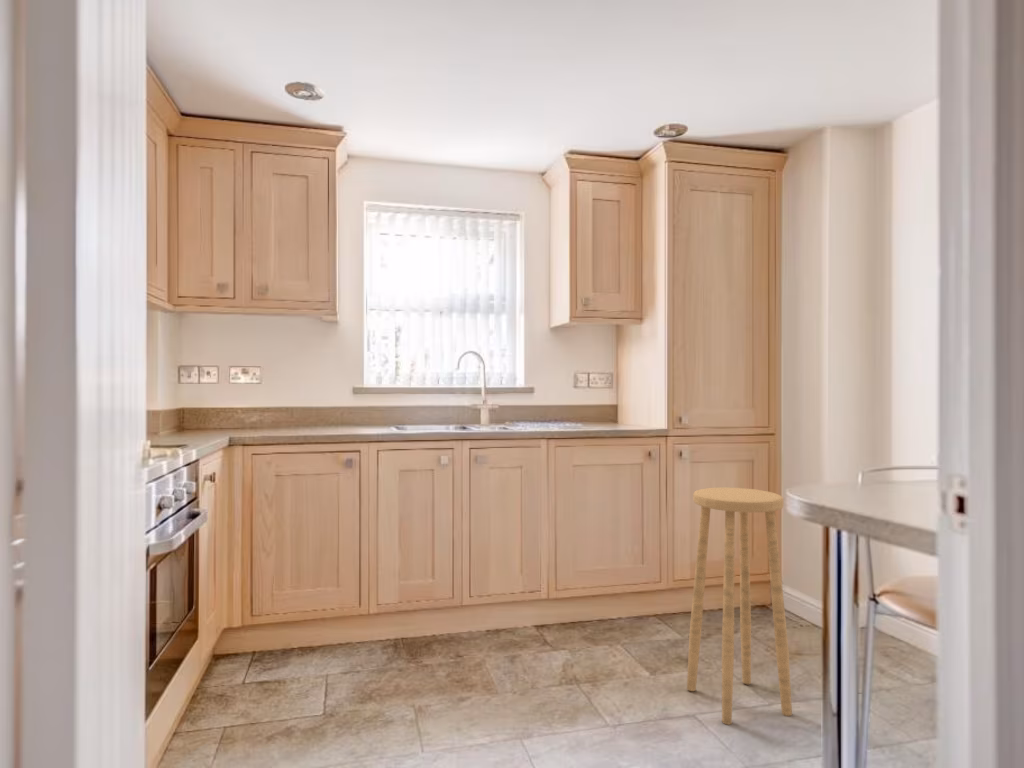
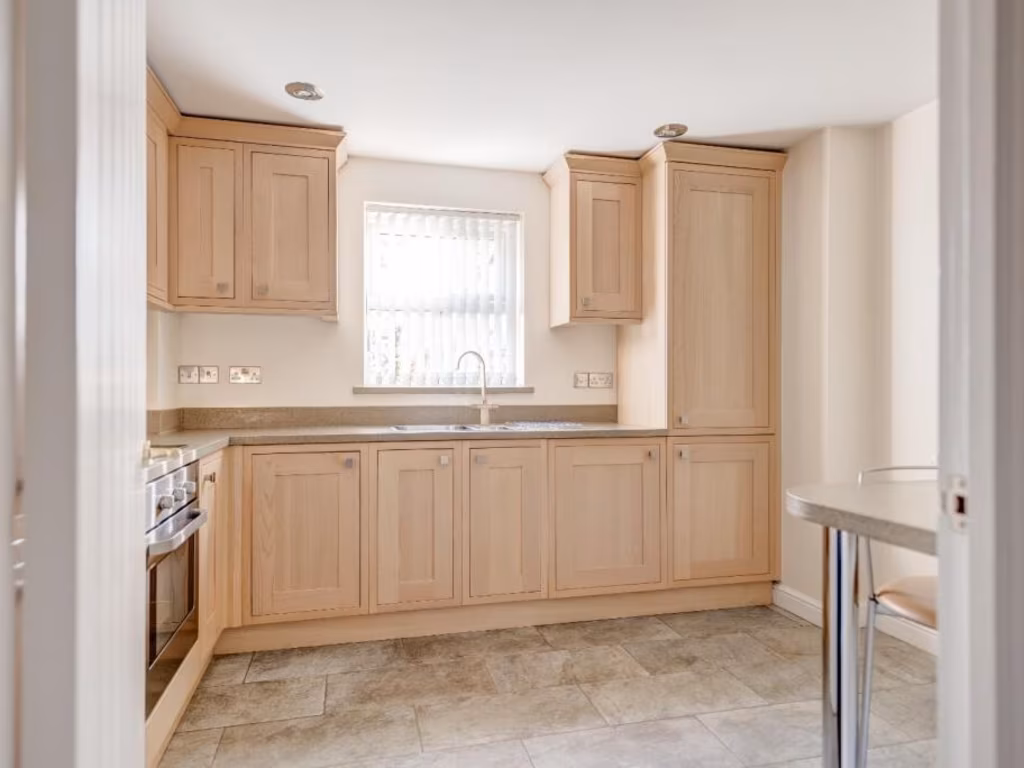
- stool [686,487,793,726]
